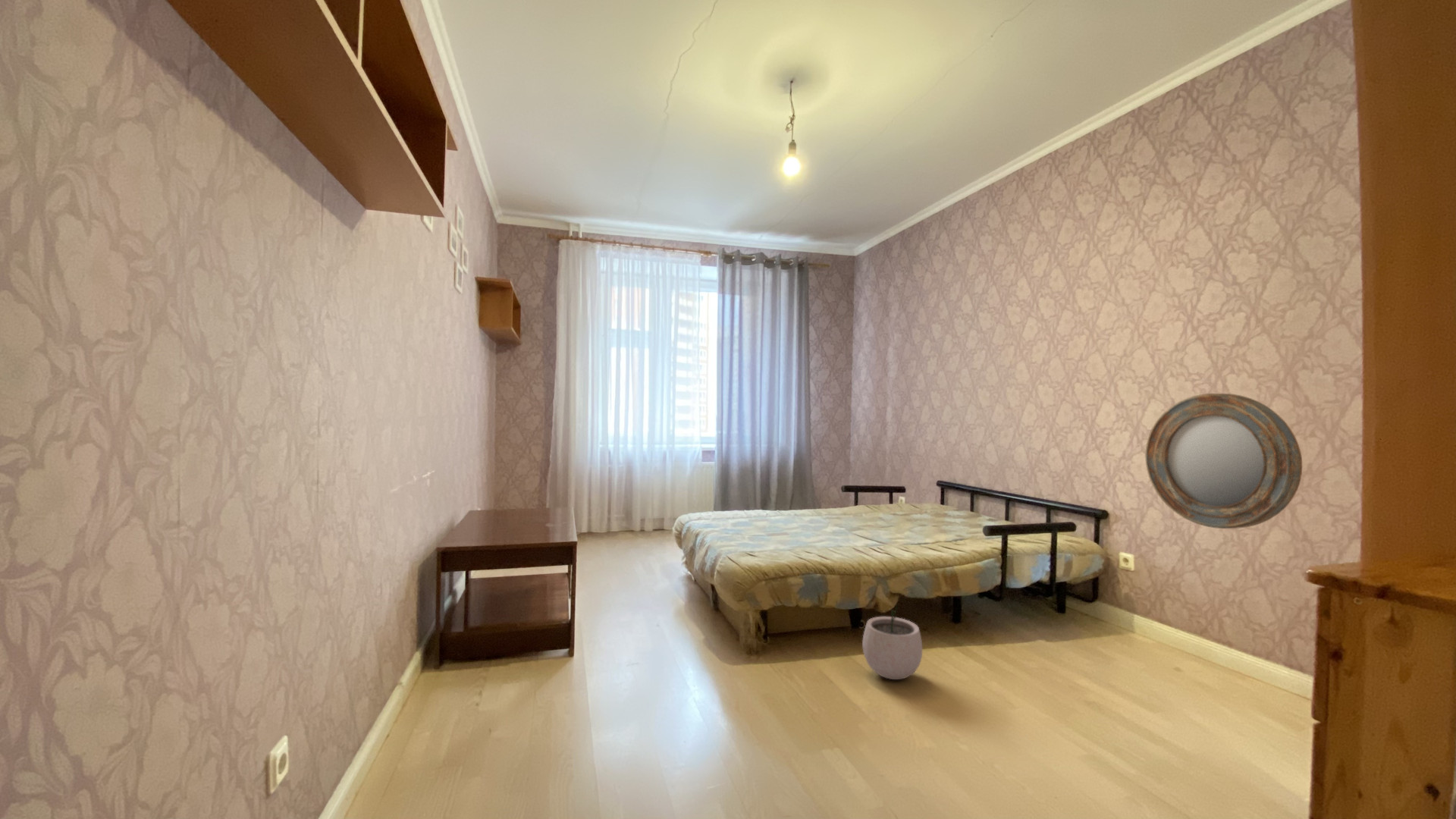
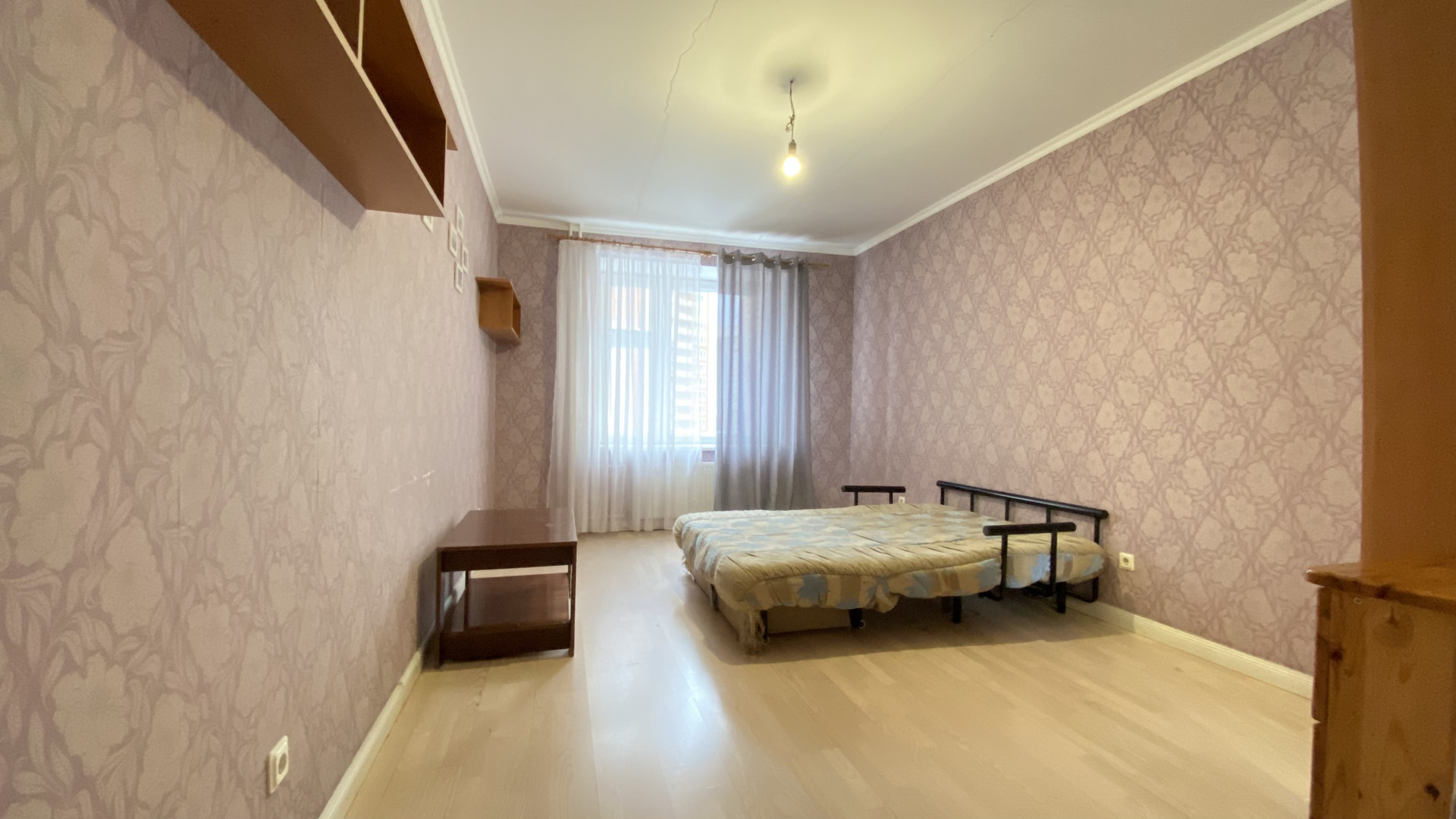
- home mirror [1144,393,1303,529]
- plant pot [861,602,923,680]
